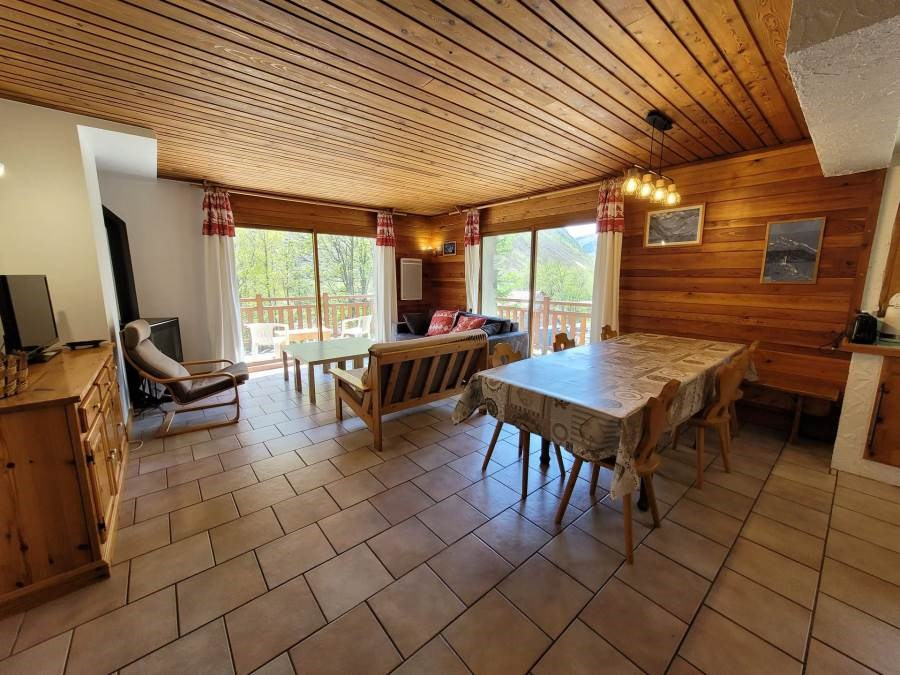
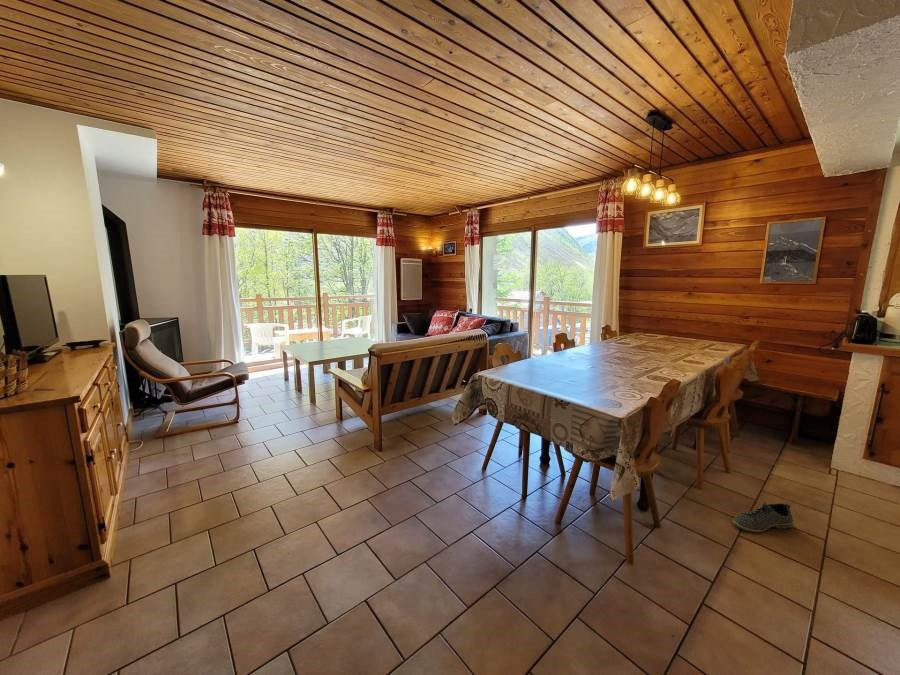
+ shoe [732,501,794,534]
